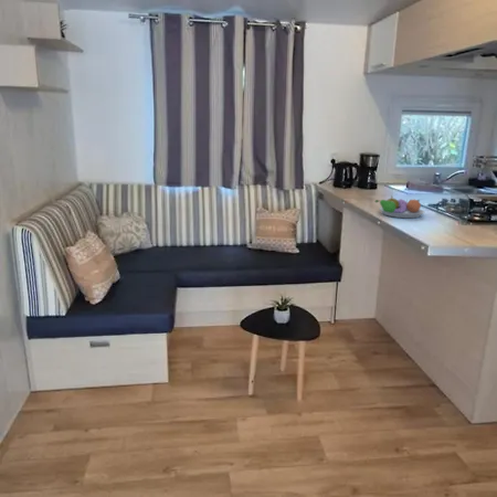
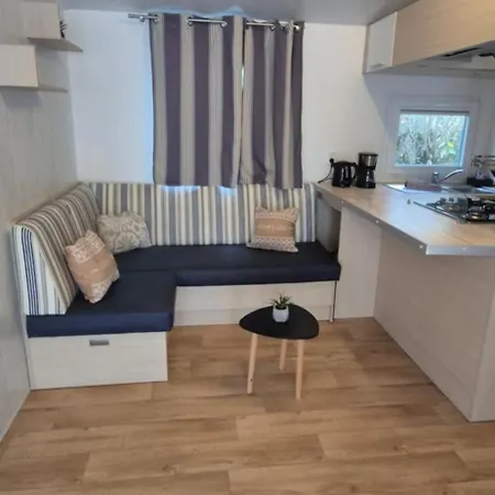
- fruit bowl [374,194,426,219]
